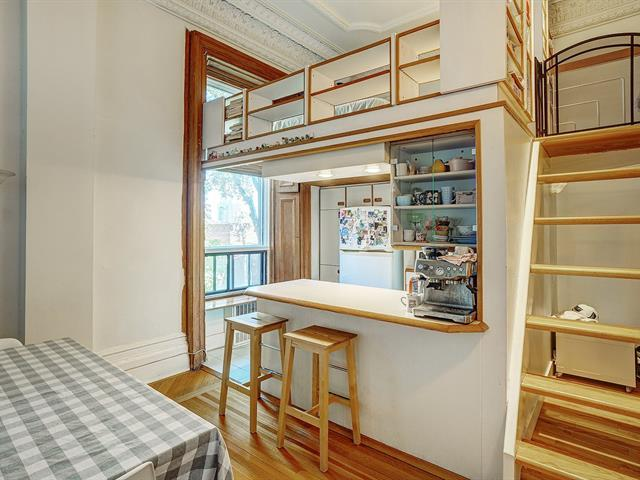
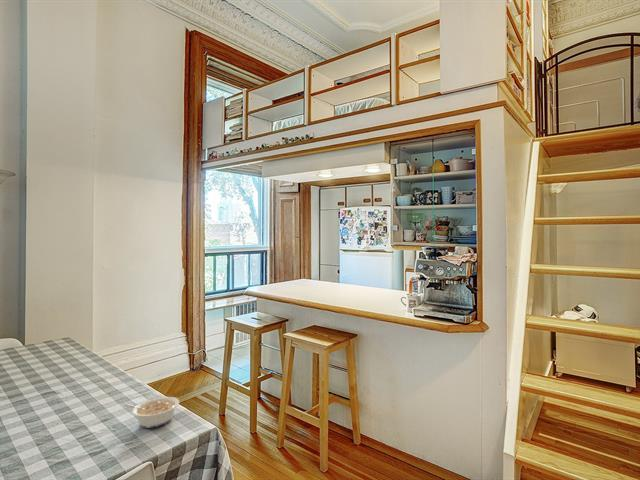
+ legume [124,396,180,429]
